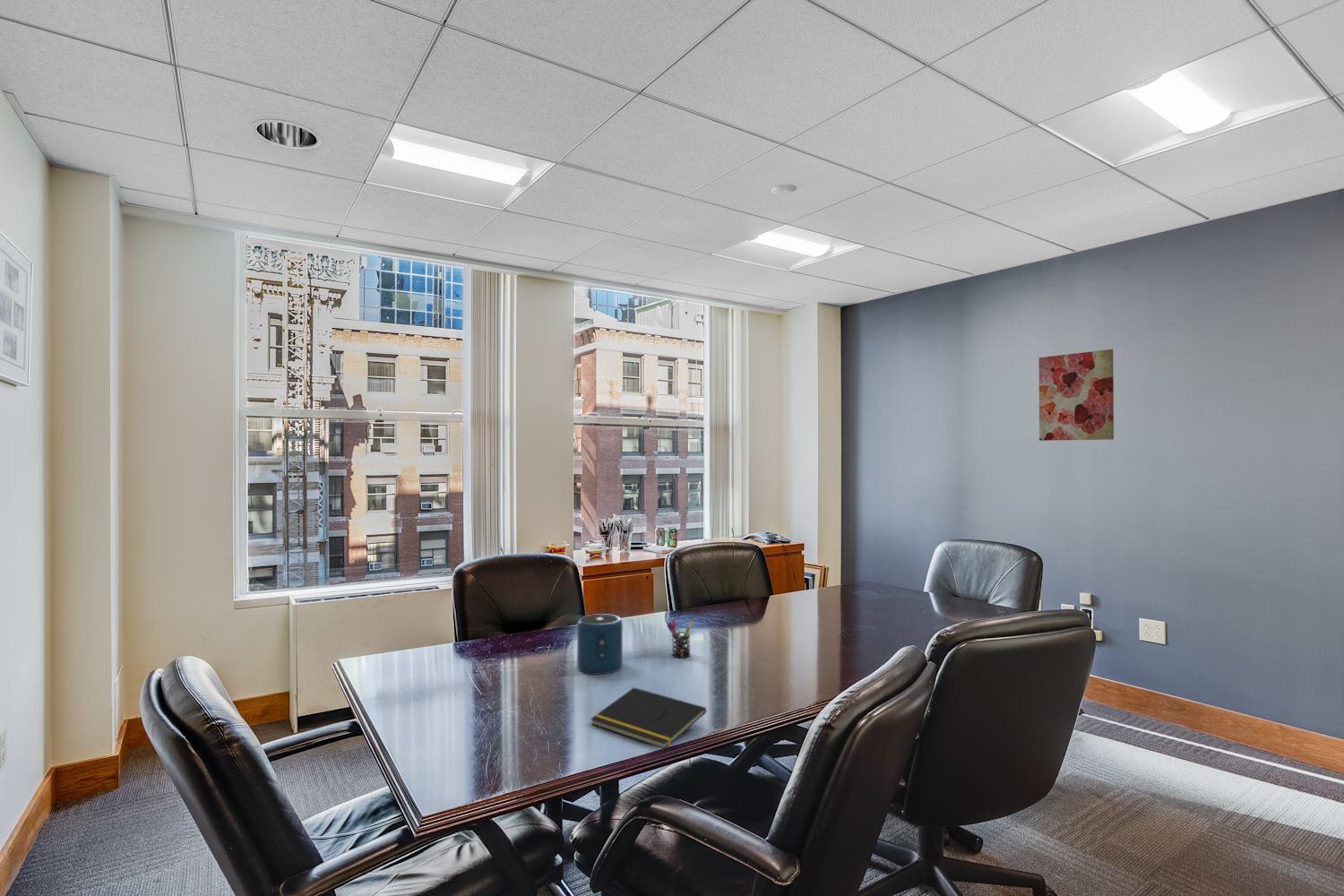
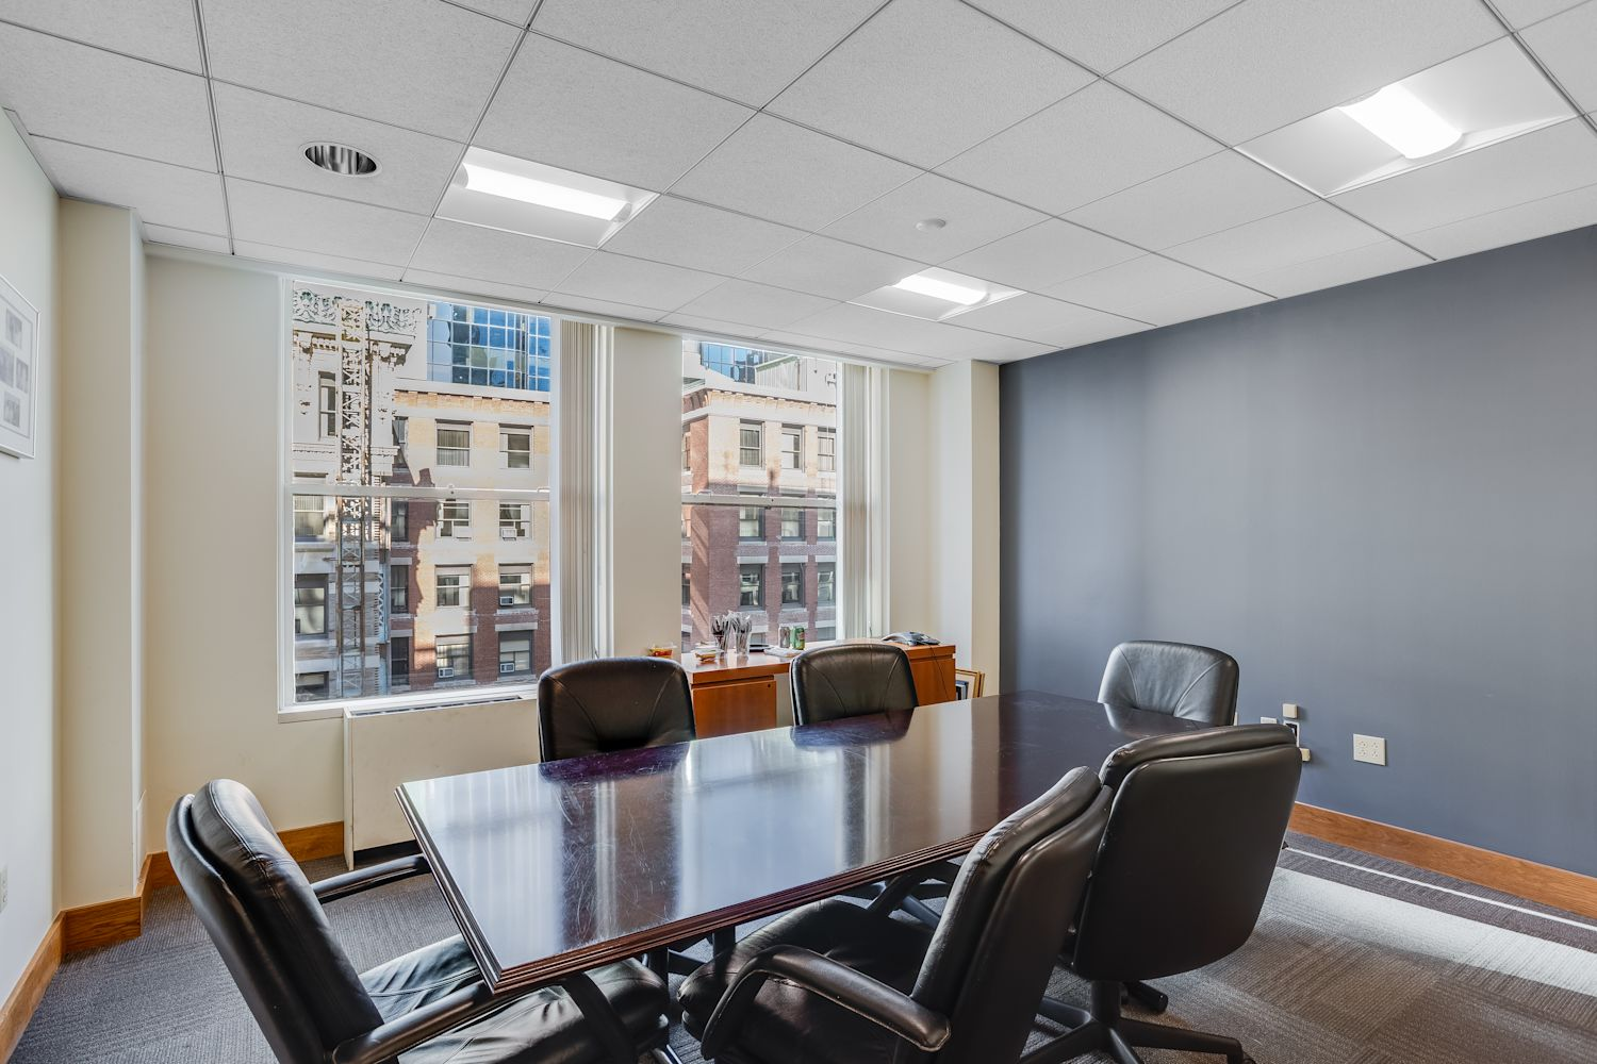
- speaker [576,613,624,676]
- pen holder [666,618,694,659]
- notepad [590,686,707,750]
- wall art [1038,349,1115,442]
